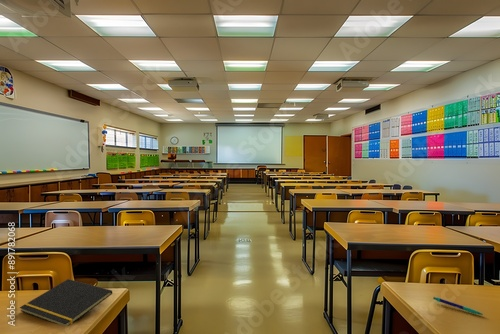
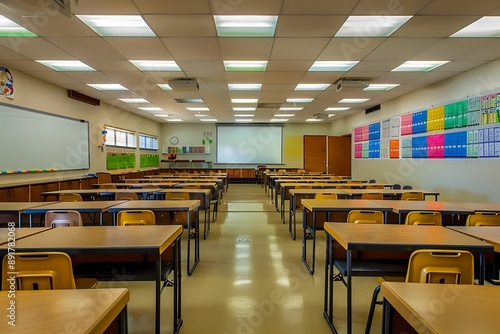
- pen [432,296,484,316]
- notepad [19,278,113,327]
